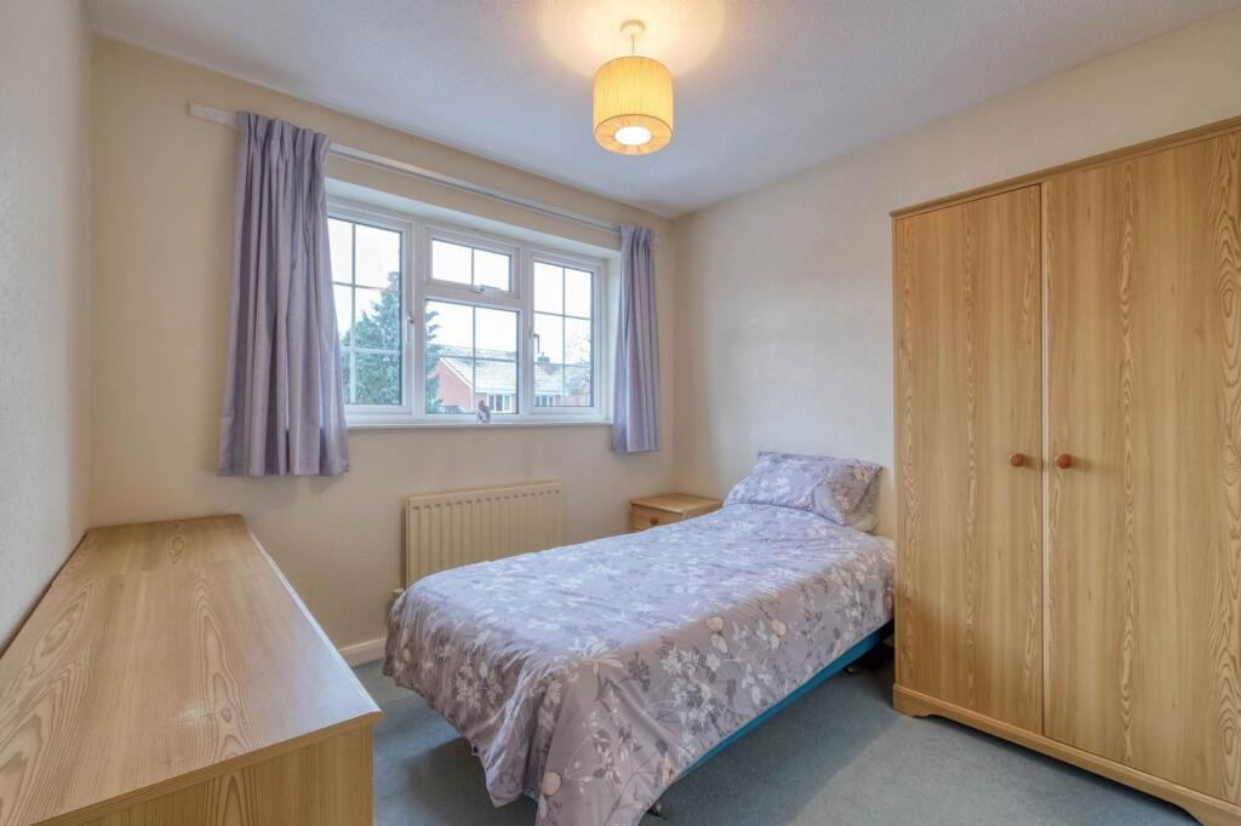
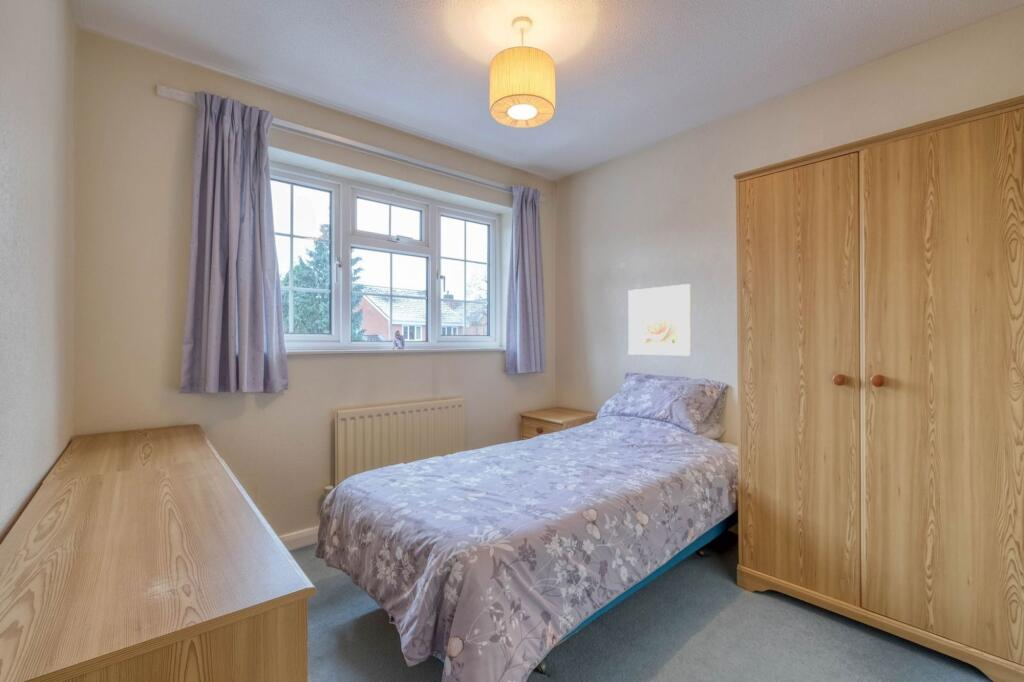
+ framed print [627,283,692,356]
